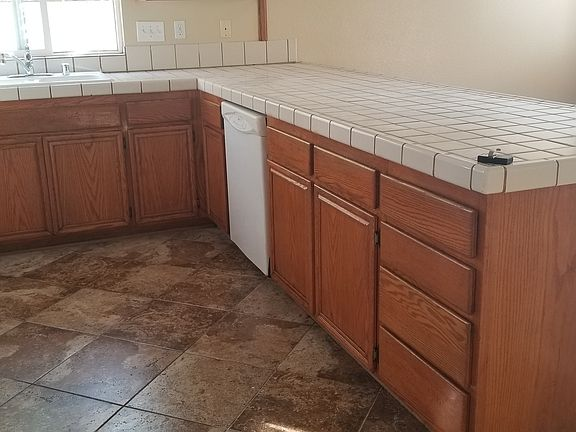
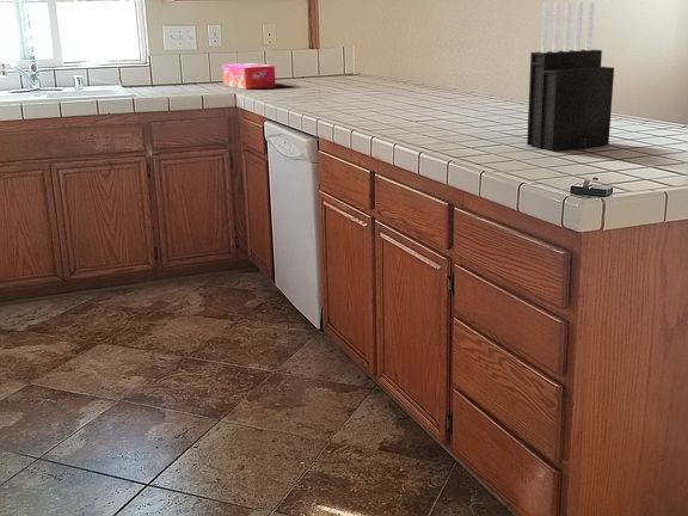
+ tissue box [221,62,277,91]
+ knife block [526,1,615,152]
